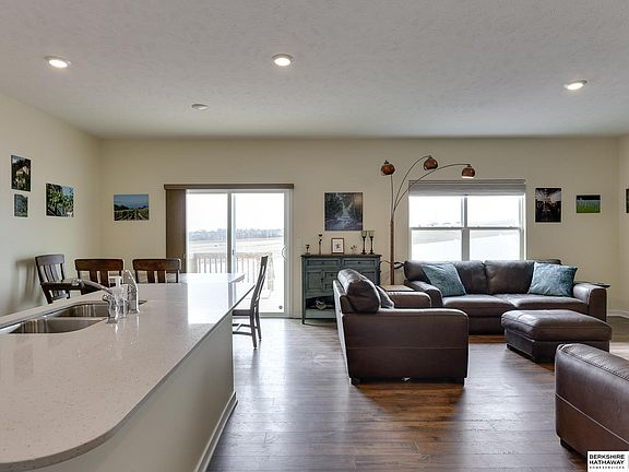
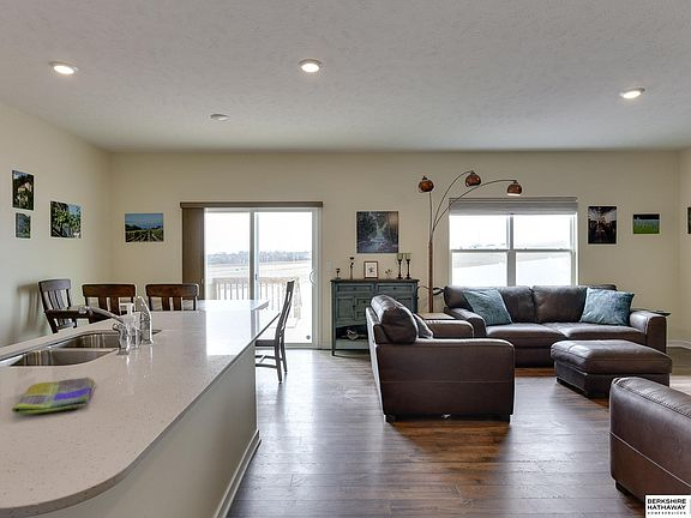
+ dish towel [11,377,97,415]
